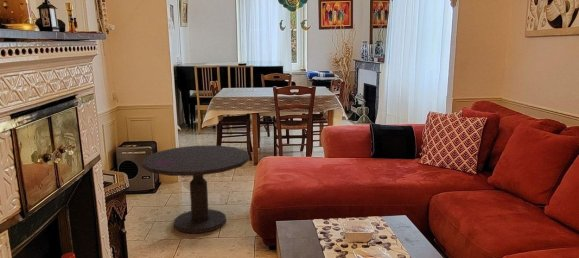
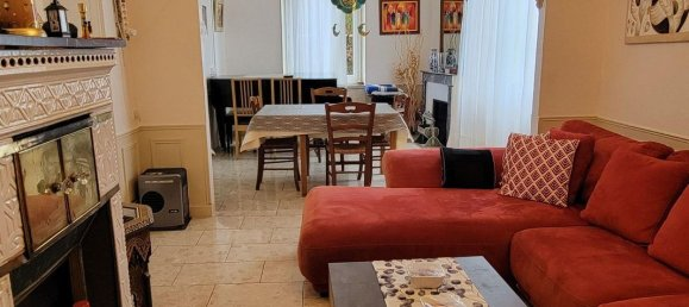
- side table [141,144,250,234]
